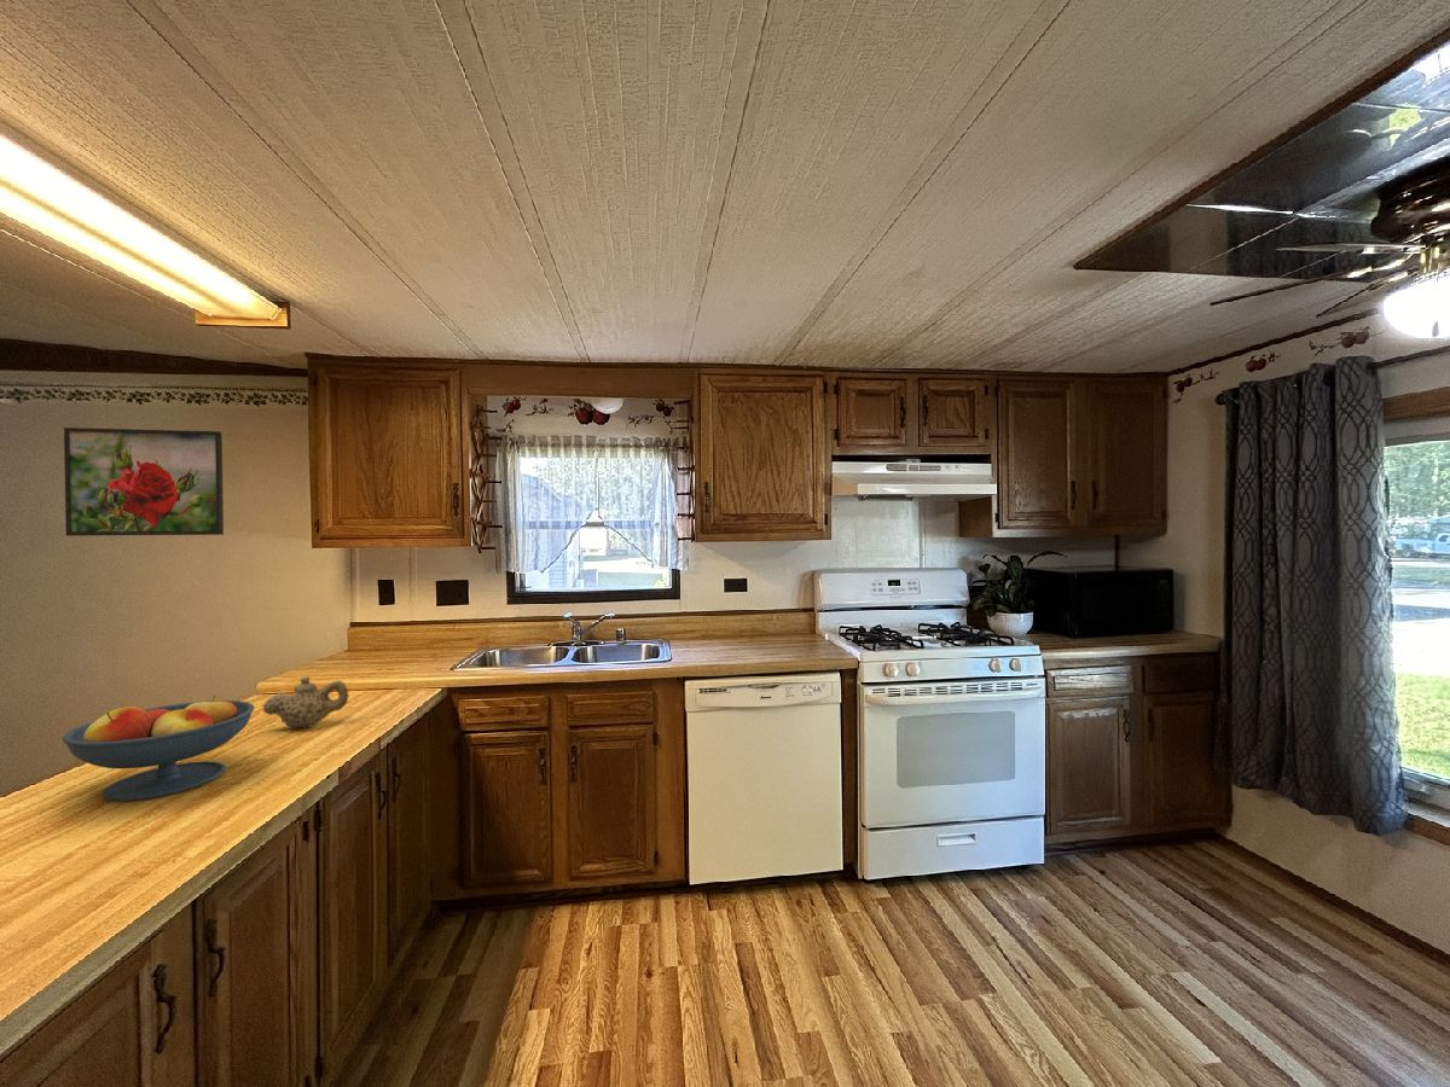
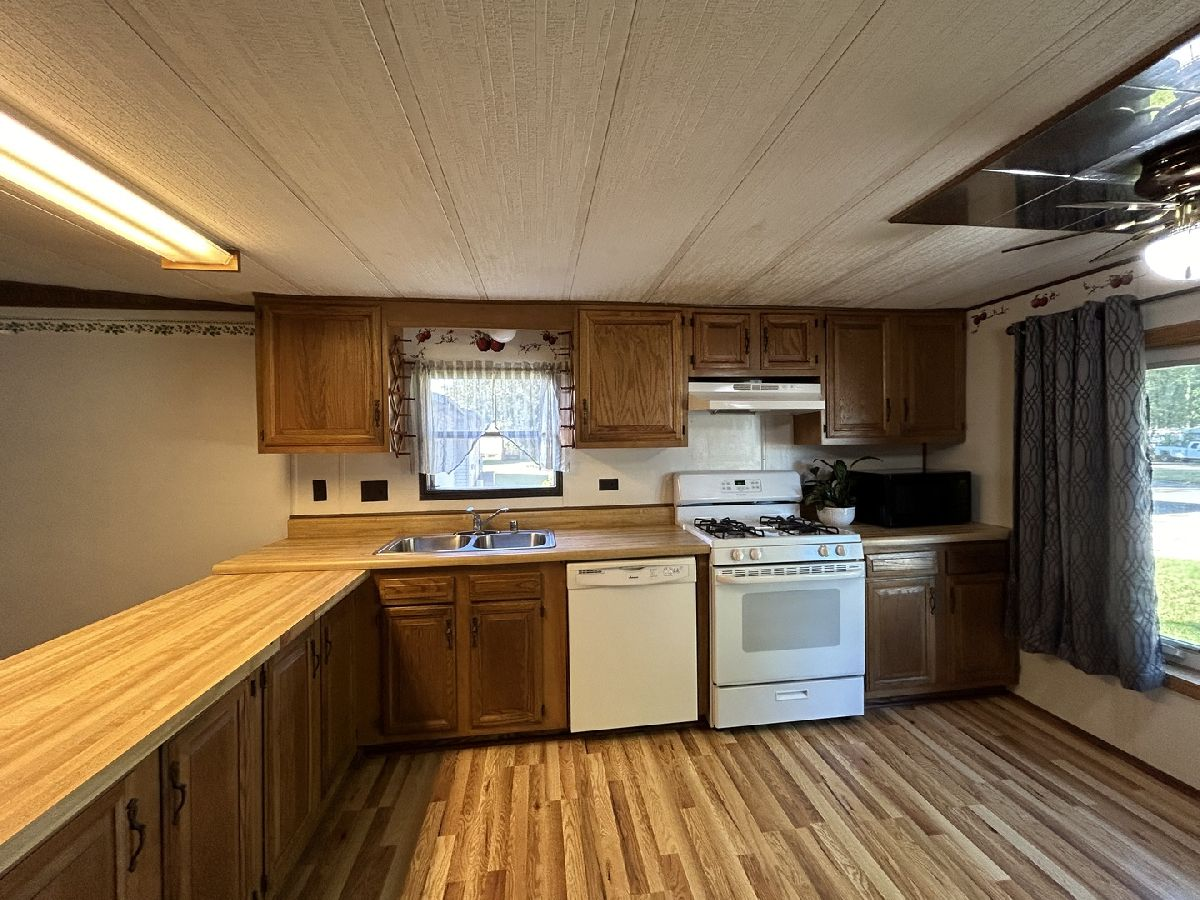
- teapot [262,675,350,731]
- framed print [63,426,225,537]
- fruit bowl [62,694,255,802]
